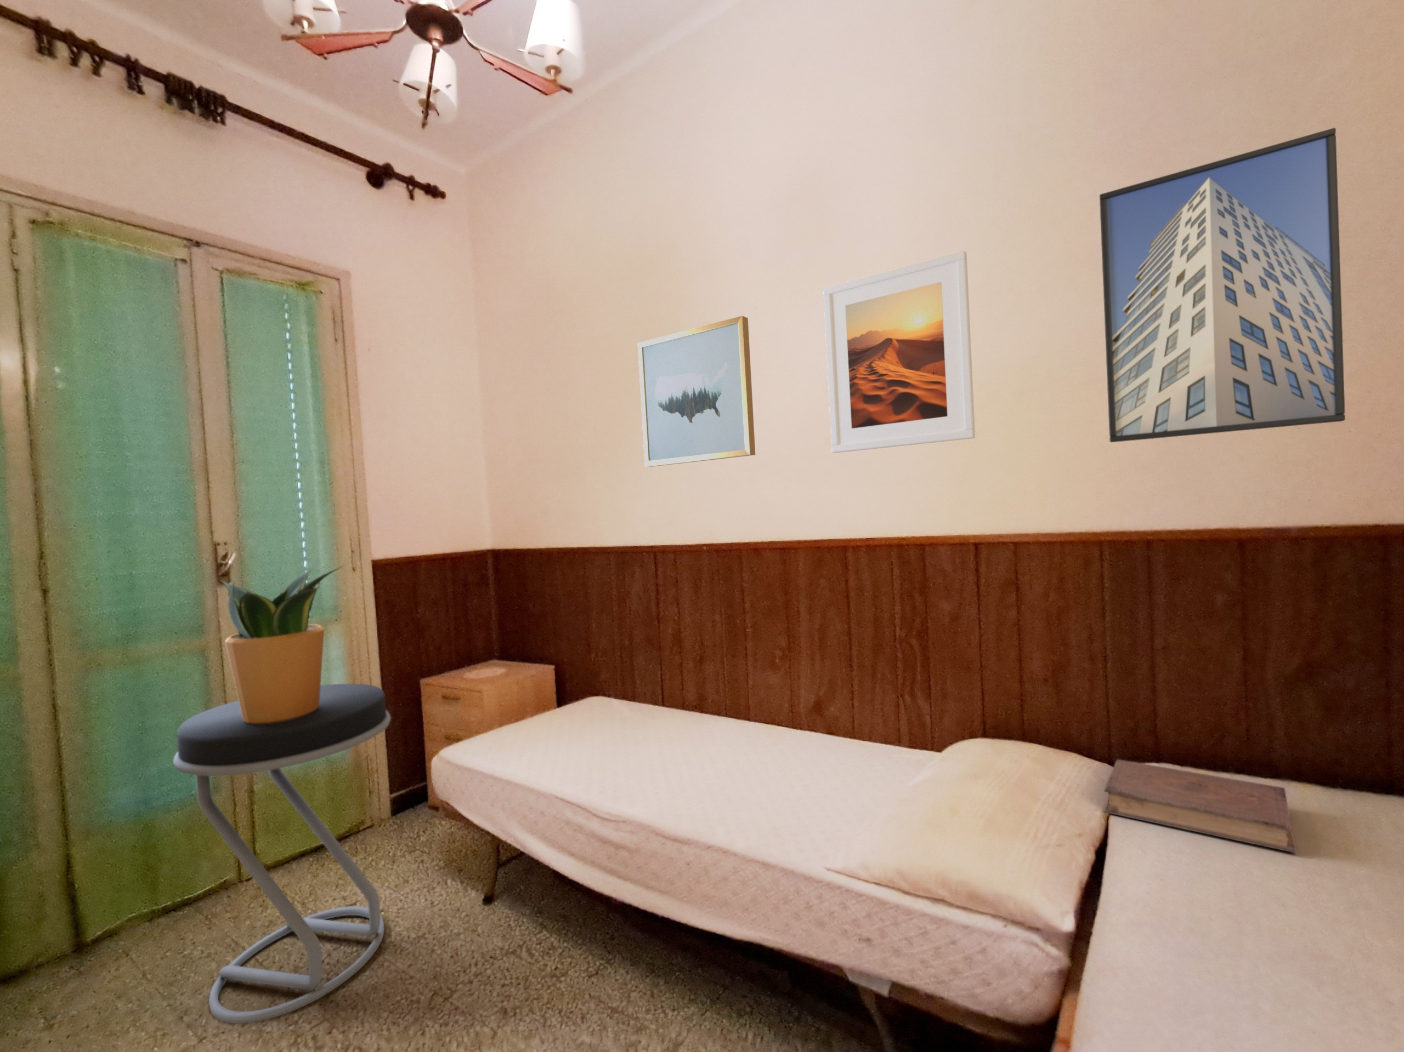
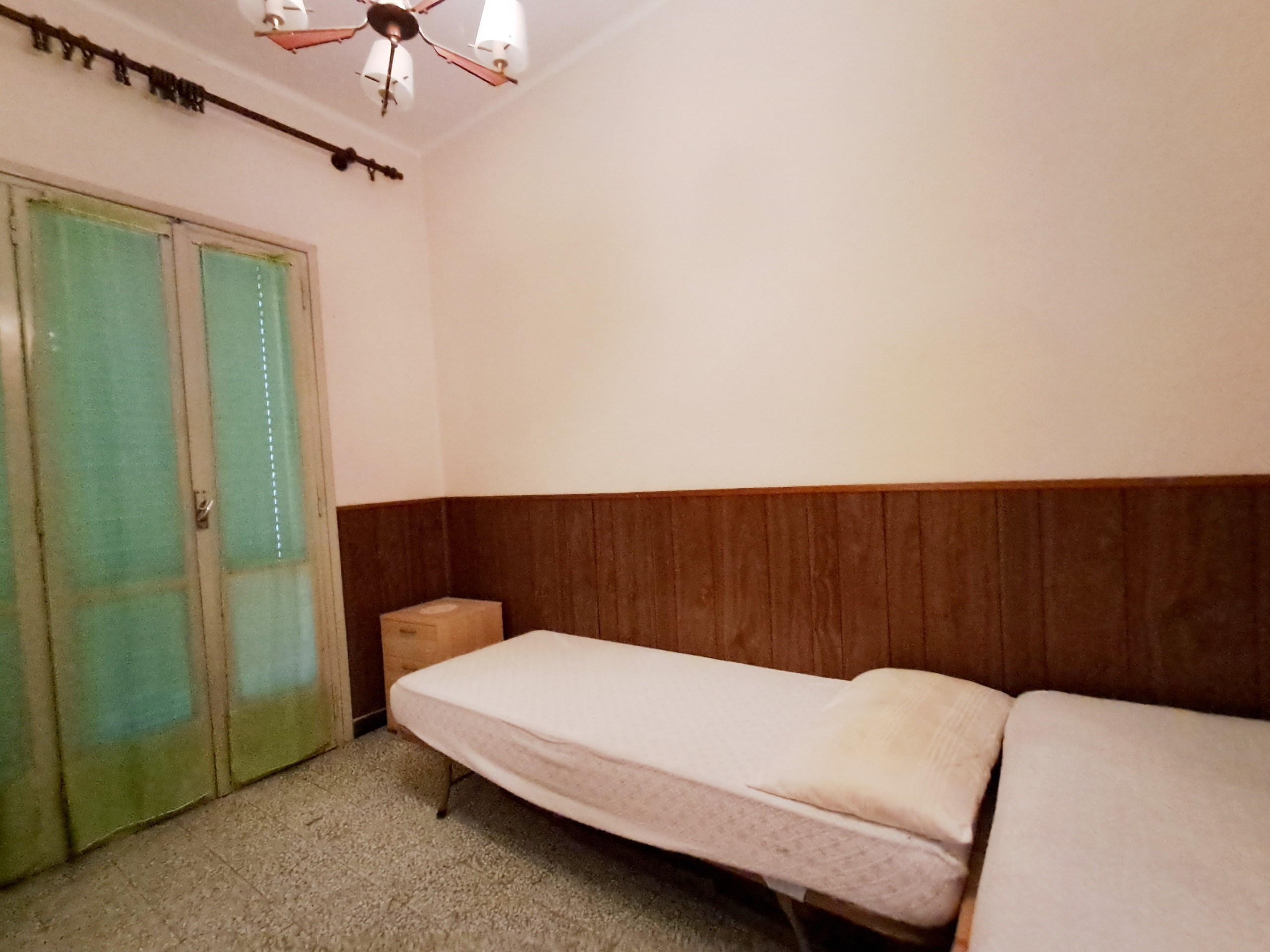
- wall art [637,315,756,467]
- potted plant [219,566,344,724]
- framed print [1099,127,1345,443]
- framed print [823,251,976,454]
- stool [172,683,391,1024]
- book [1103,759,1298,854]
